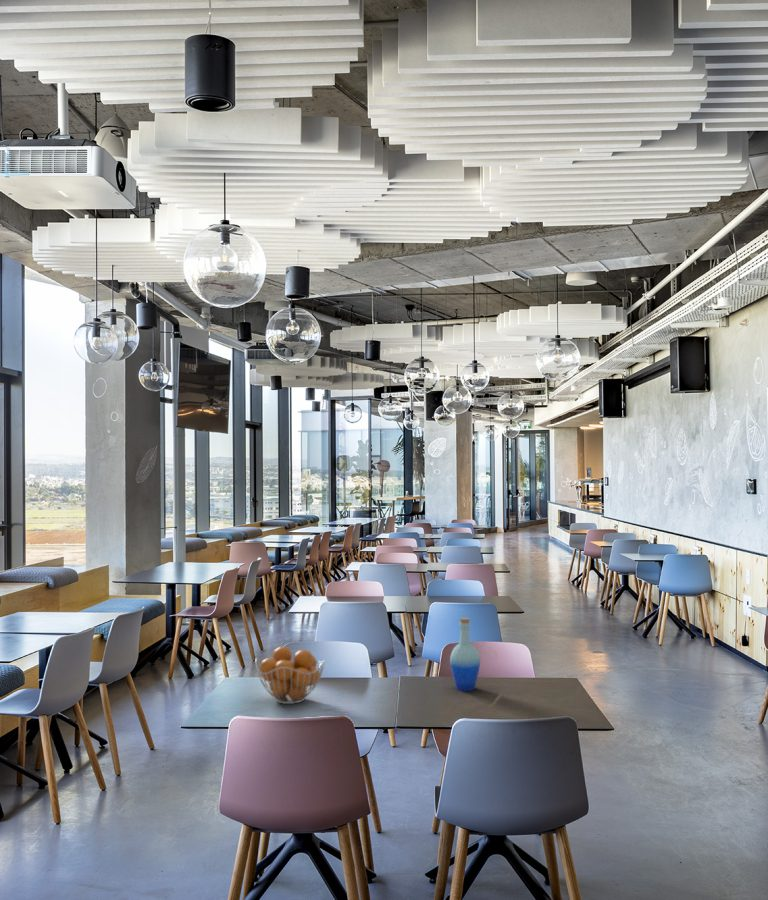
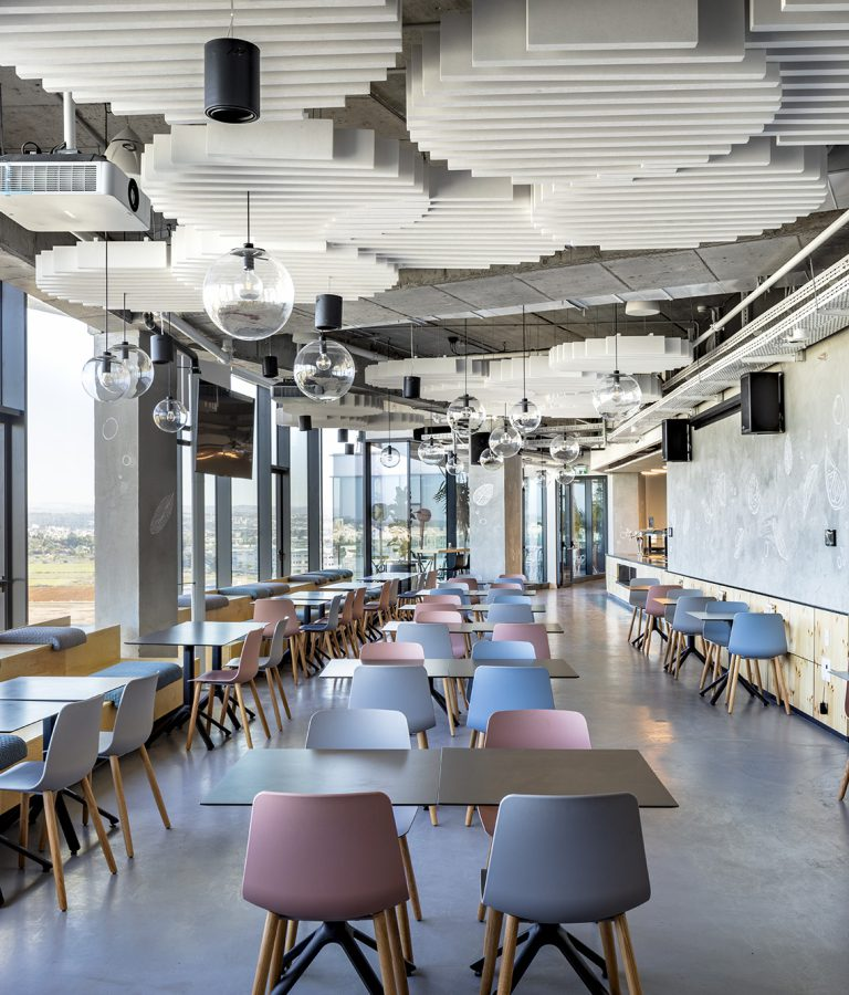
- fruit basket [254,645,326,705]
- bottle [449,617,481,692]
